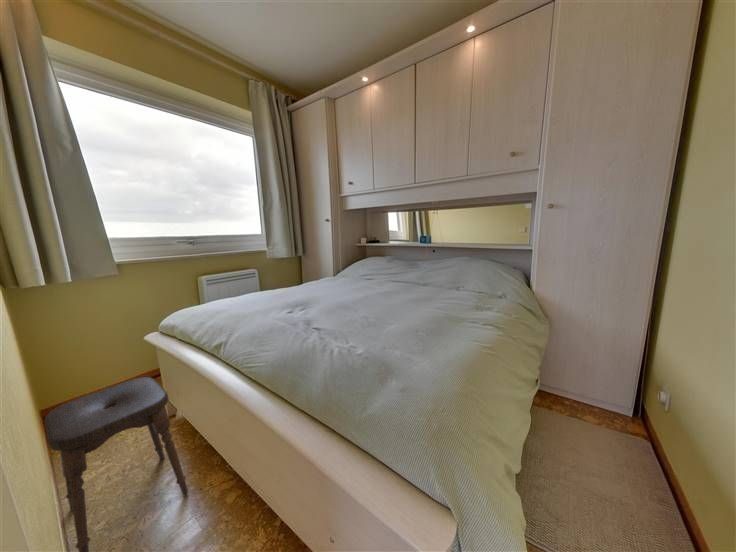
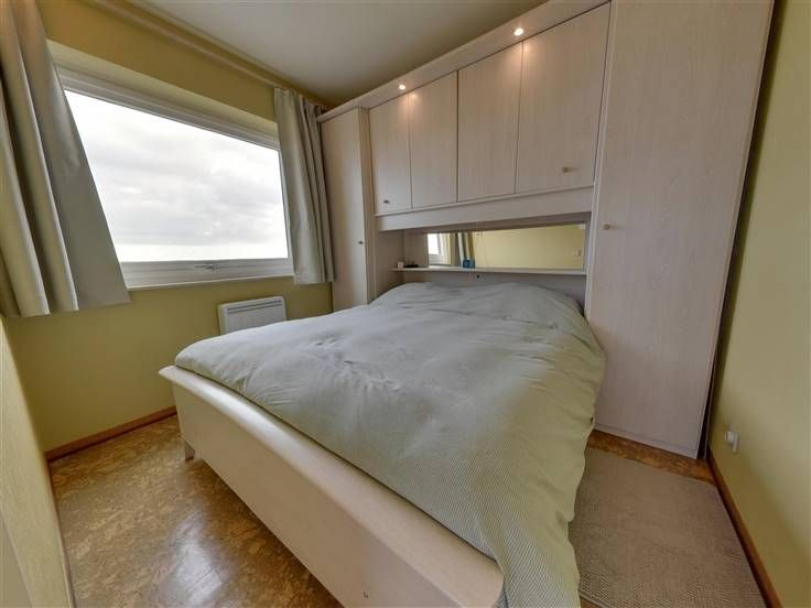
- stool [44,376,189,552]
